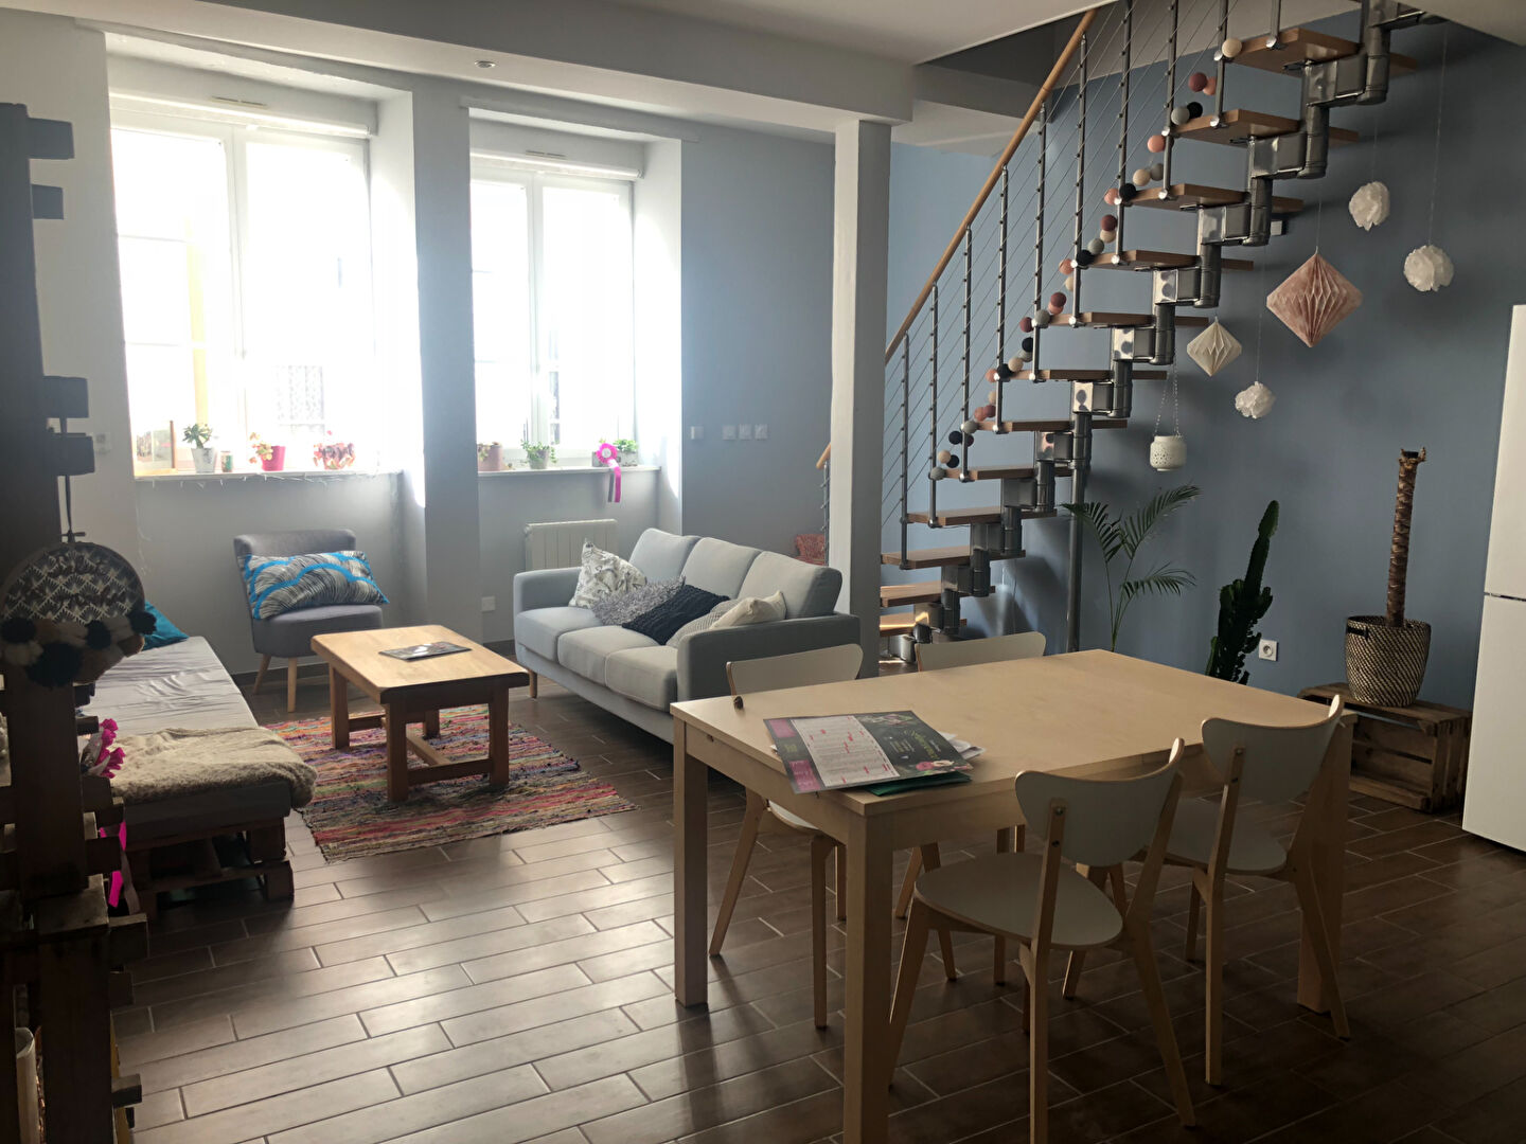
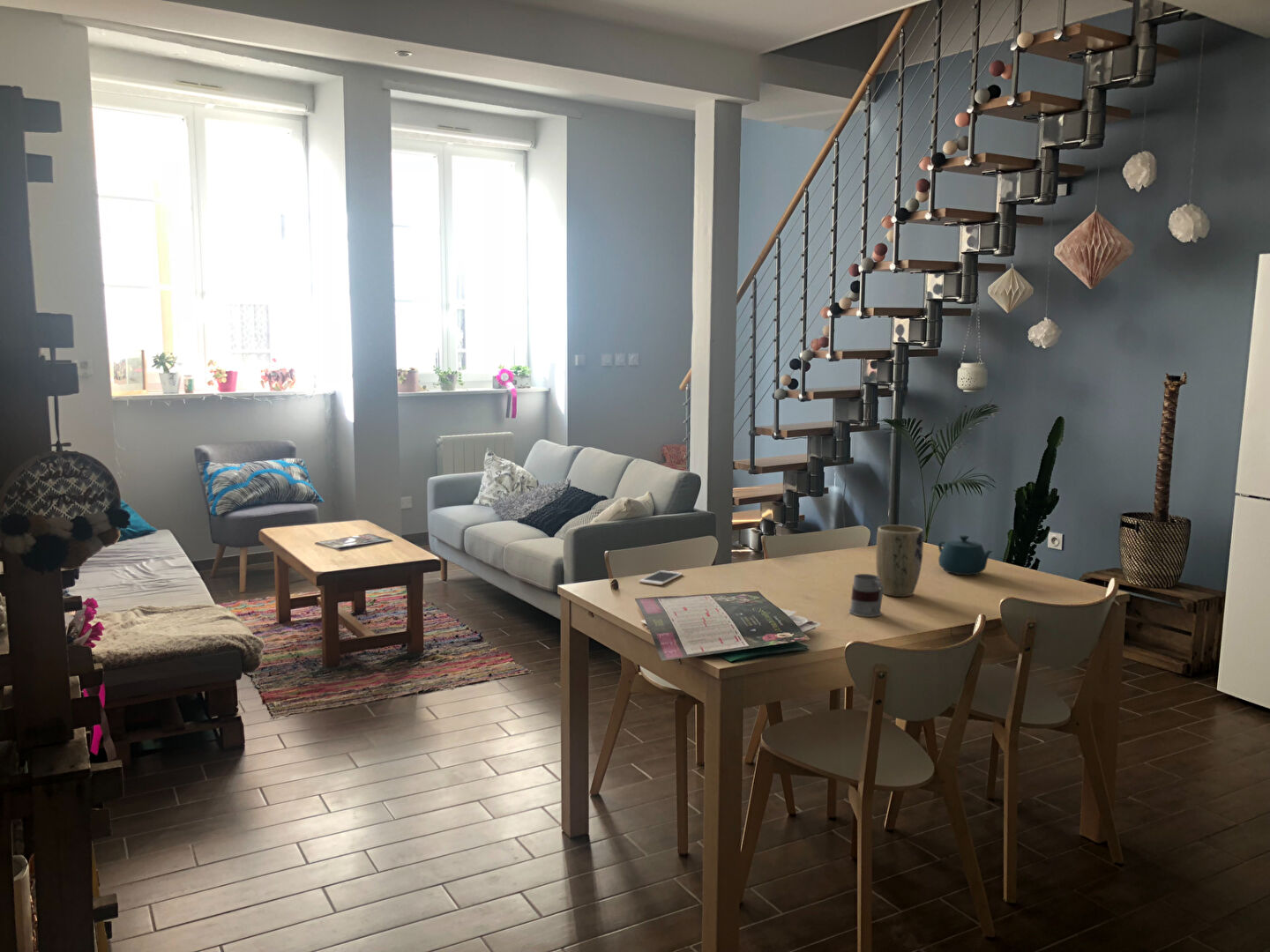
+ cell phone [638,569,684,586]
+ plant pot [875,524,924,598]
+ mug [848,573,884,618]
+ teapot [938,534,994,576]
